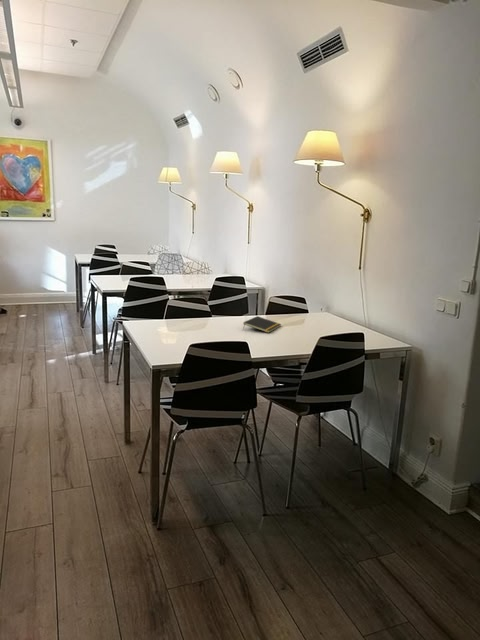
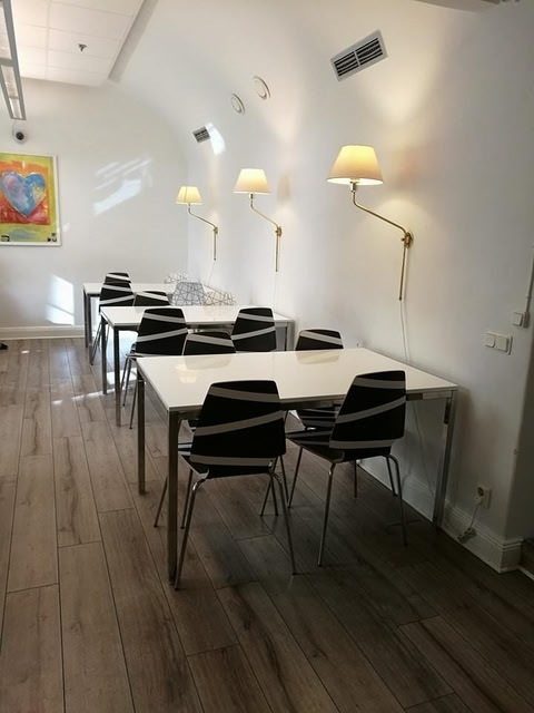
- notepad [242,315,282,334]
